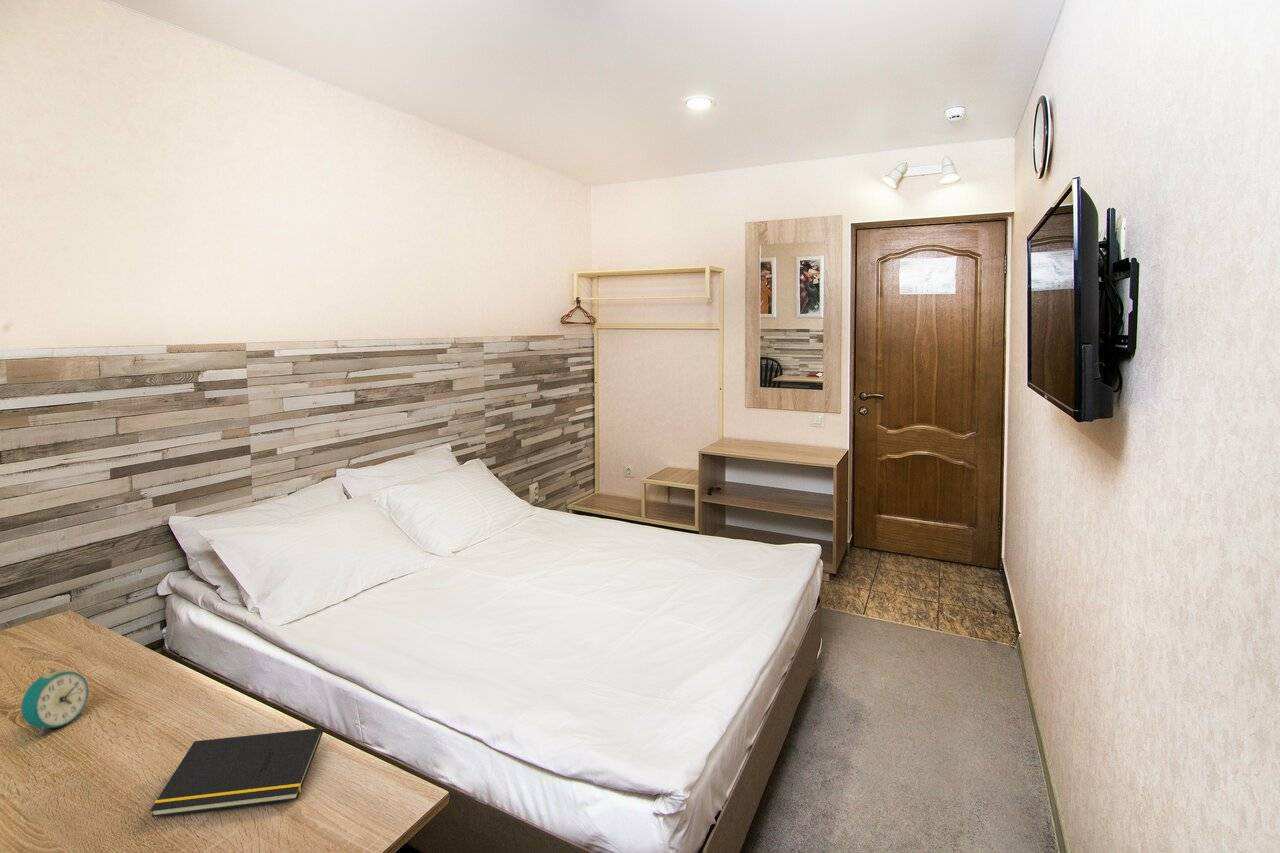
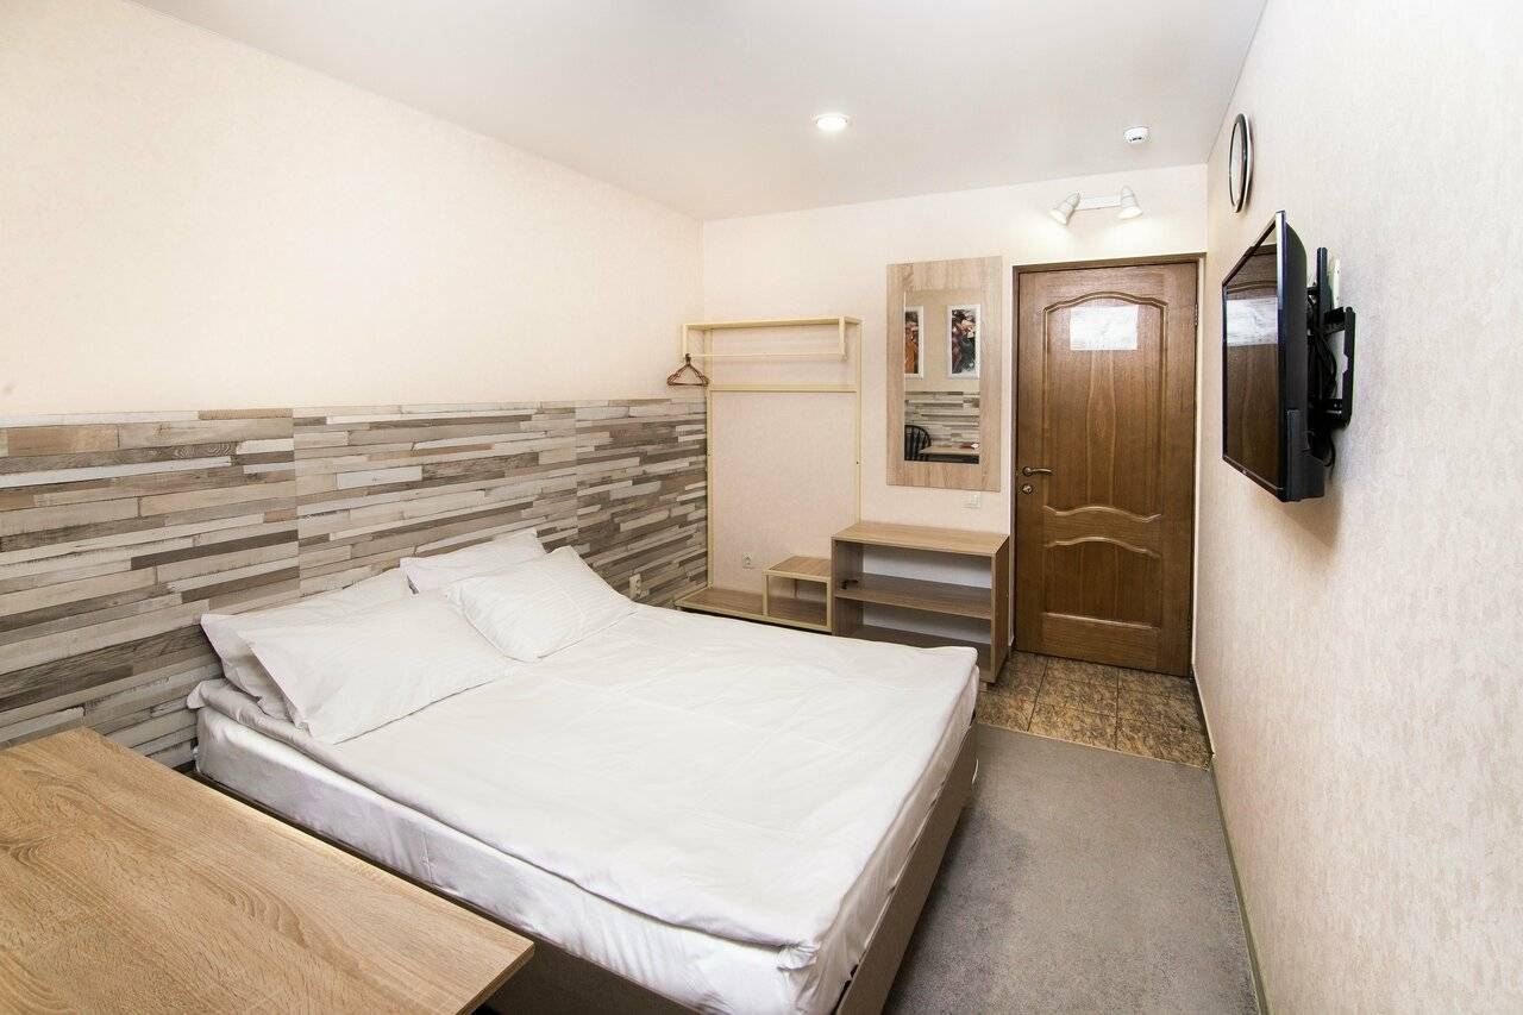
- alarm clock [20,669,90,737]
- notepad [149,727,324,818]
